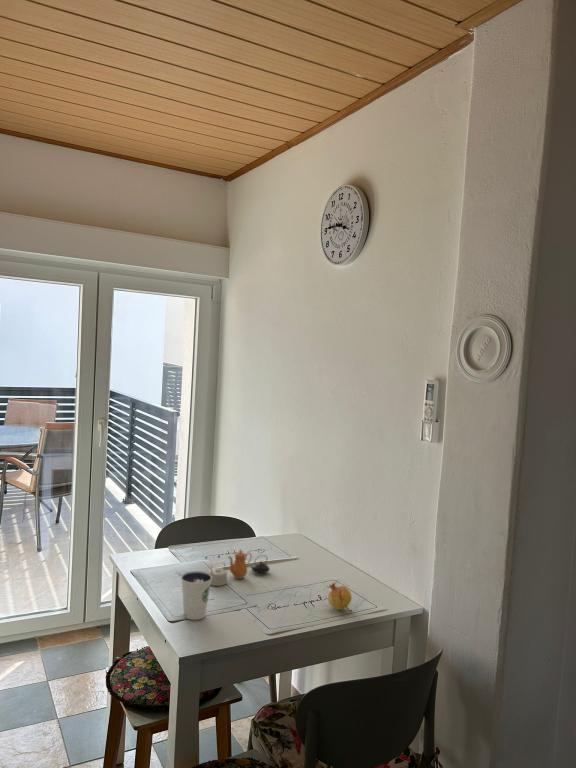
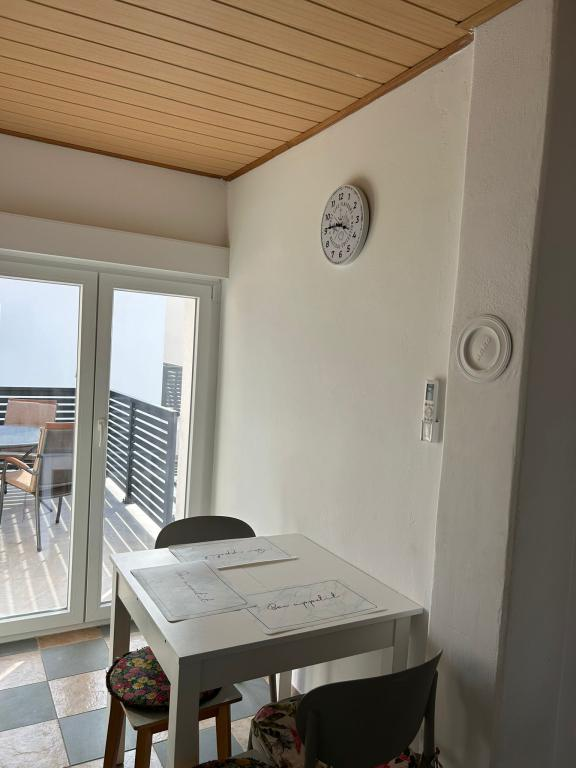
- fruit [326,581,353,613]
- dixie cup [180,570,212,621]
- teapot [207,549,271,587]
